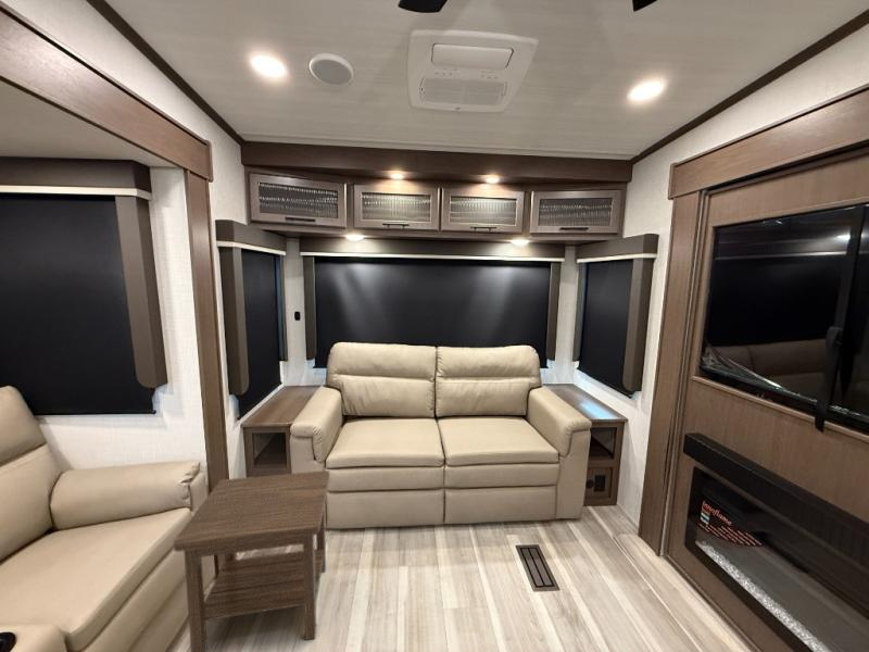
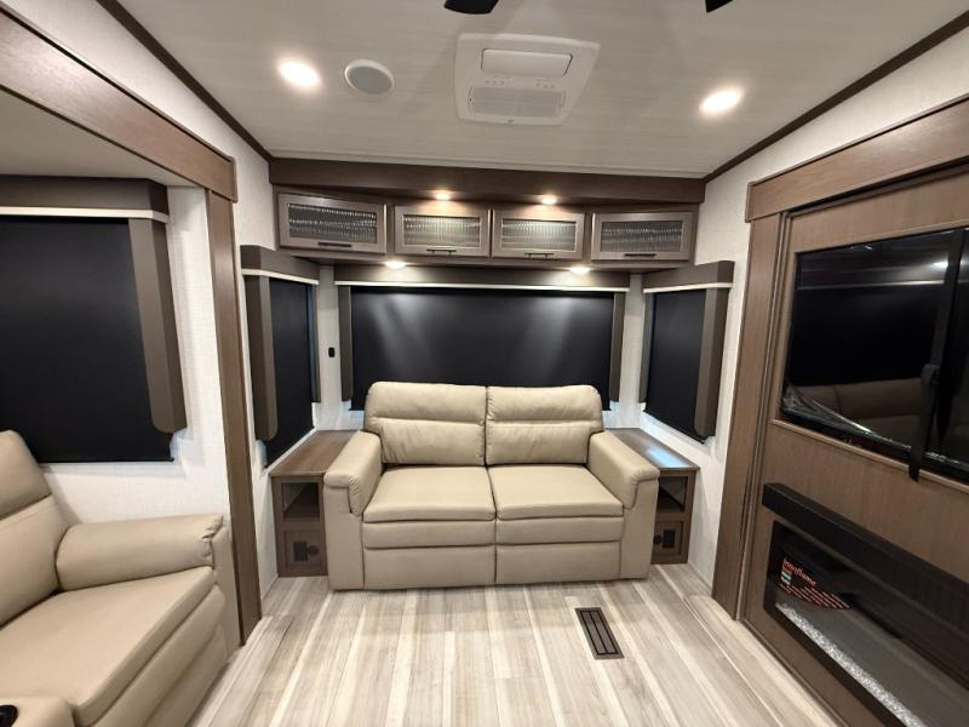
- side table [173,469,331,652]
